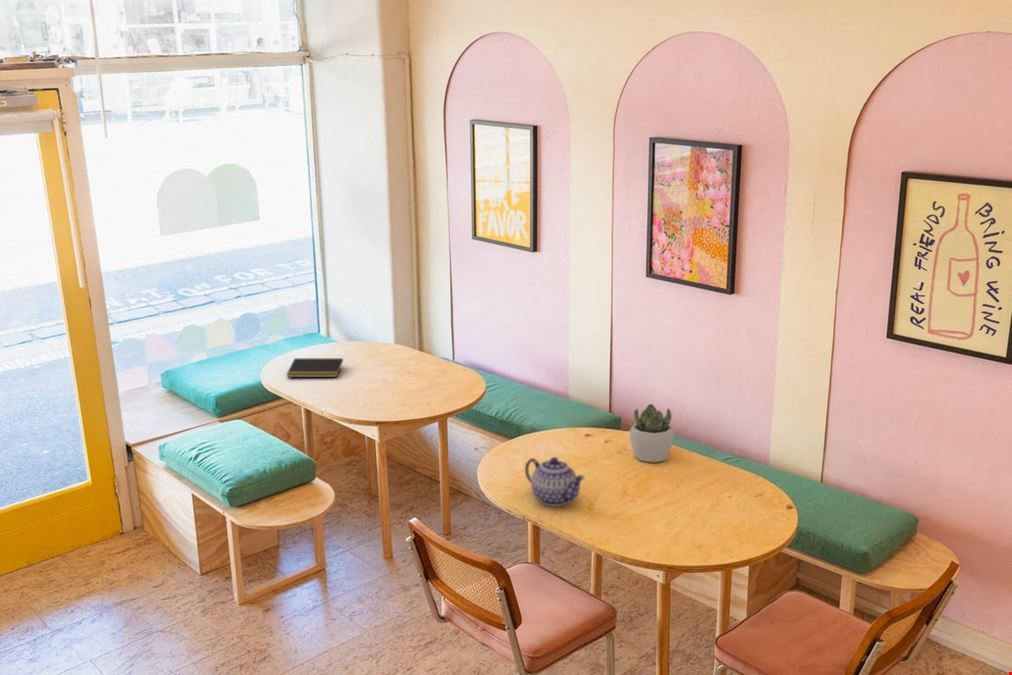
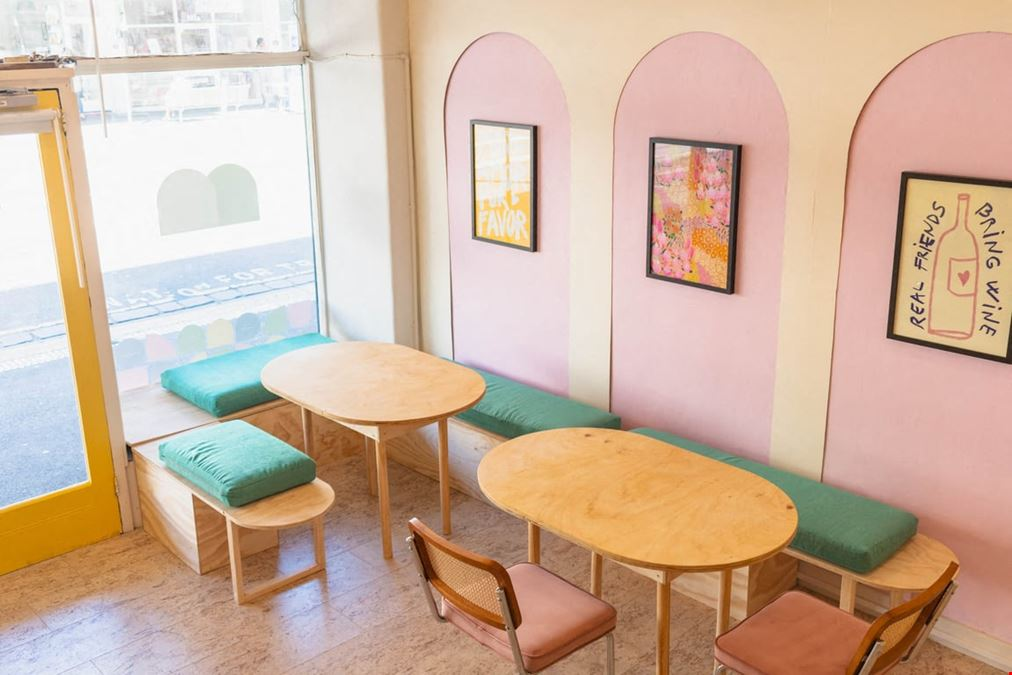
- notepad [285,357,344,378]
- teapot [524,456,586,507]
- succulent plant [629,403,675,463]
